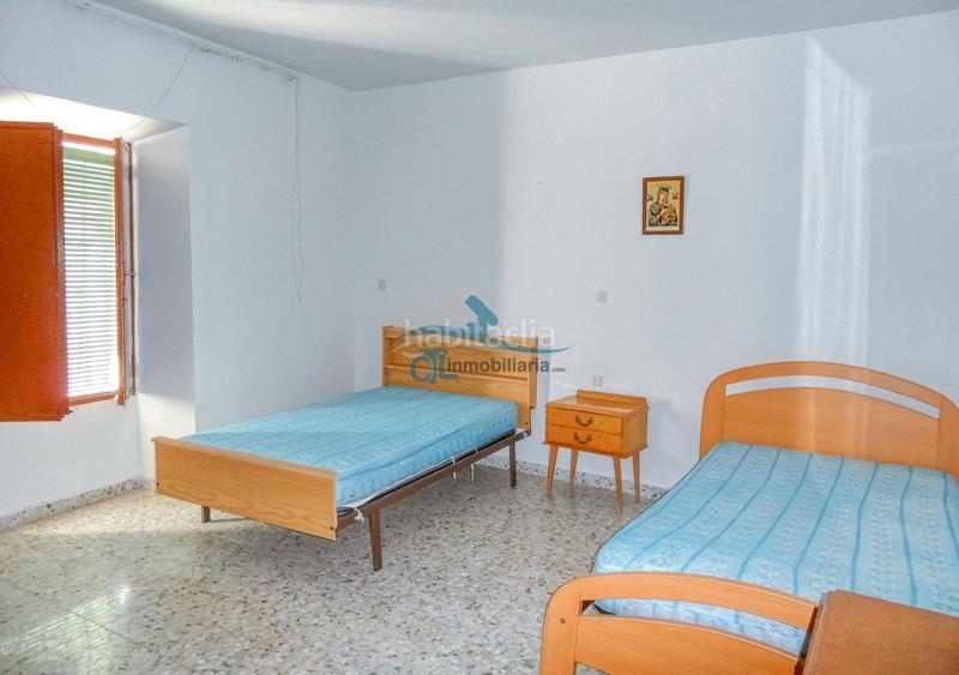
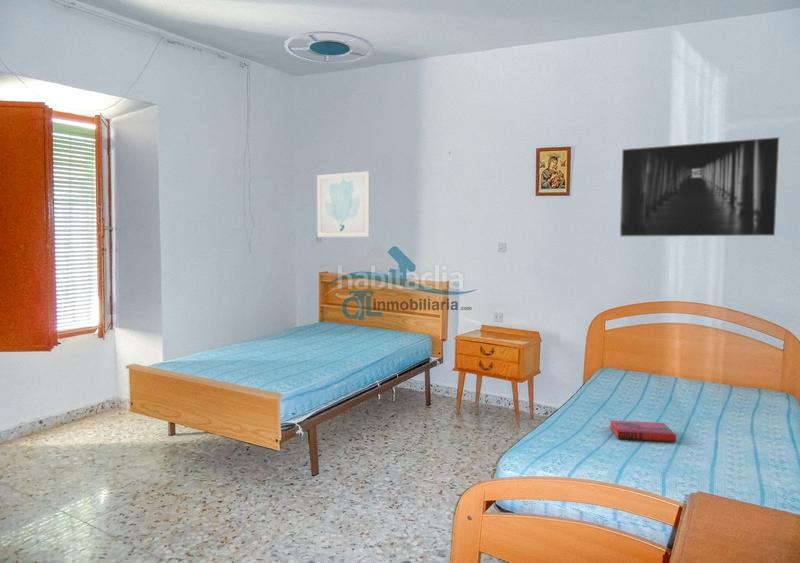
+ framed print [619,136,781,238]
+ ceiling lamp [284,31,375,64]
+ wall art [316,170,370,238]
+ hardback book [609,419,677,443]
